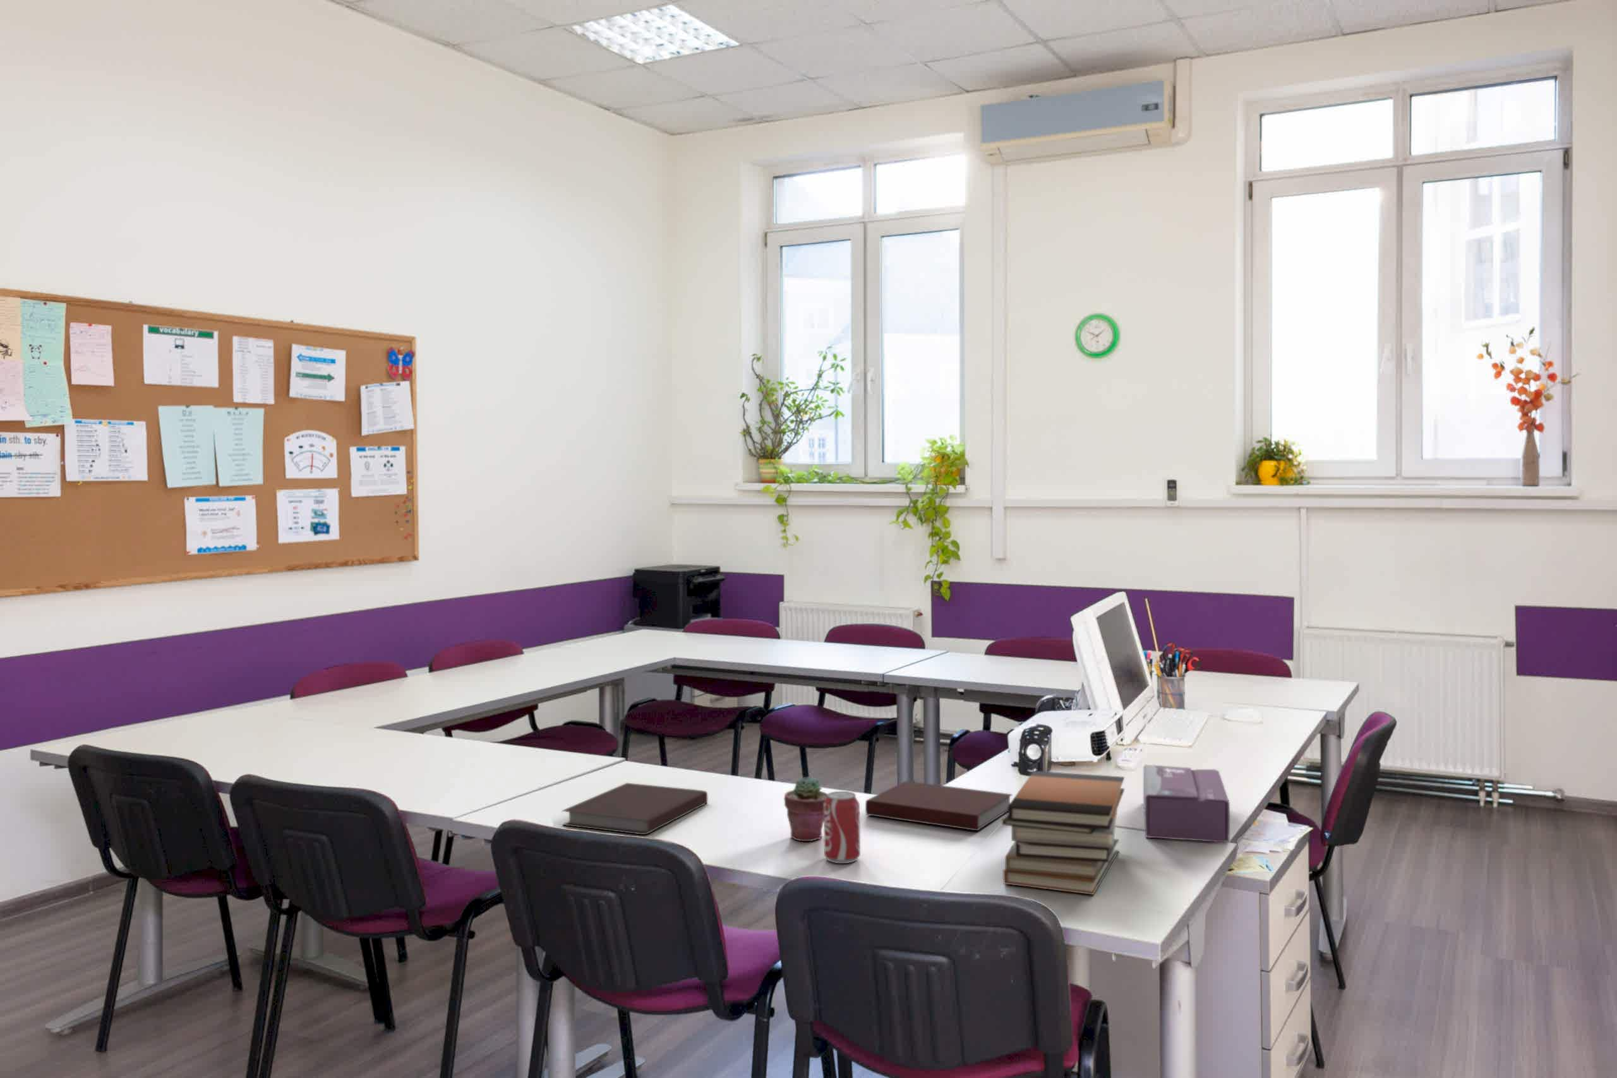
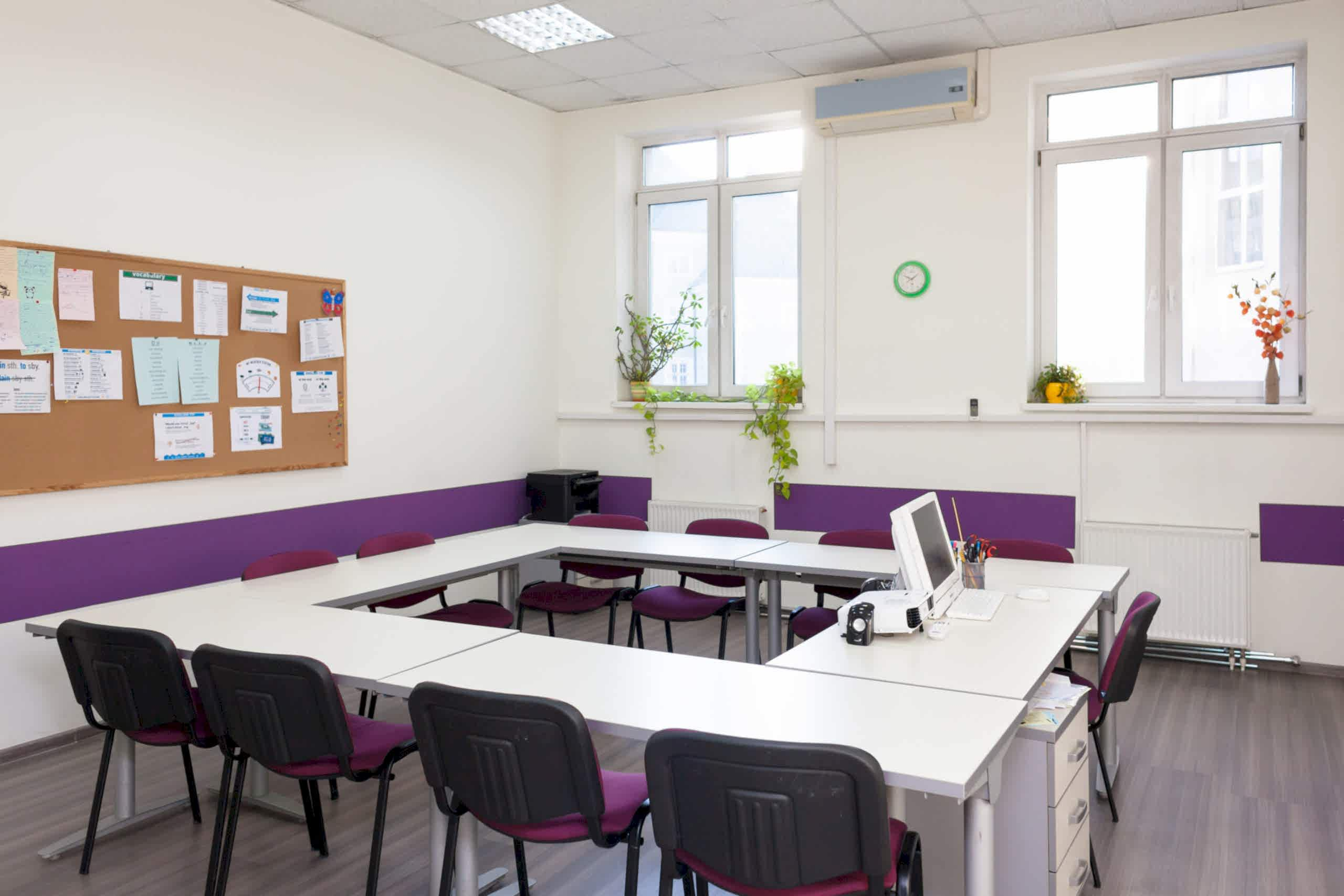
- book stack [1001,770,1125,895]
- notebook [561,782,709,835]
- beverage can [823,790,861,864]
- tissue box [1143,764,1231,843]
- notebook [865,781,1013,831]
- potted succulent [783,776,828,842]
